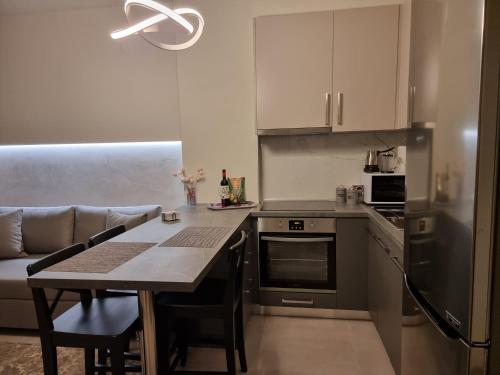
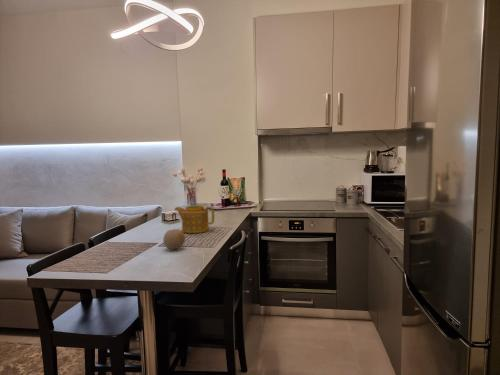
+ teapot [174,205,215,234]
+ fruit [162,228,186,250]
